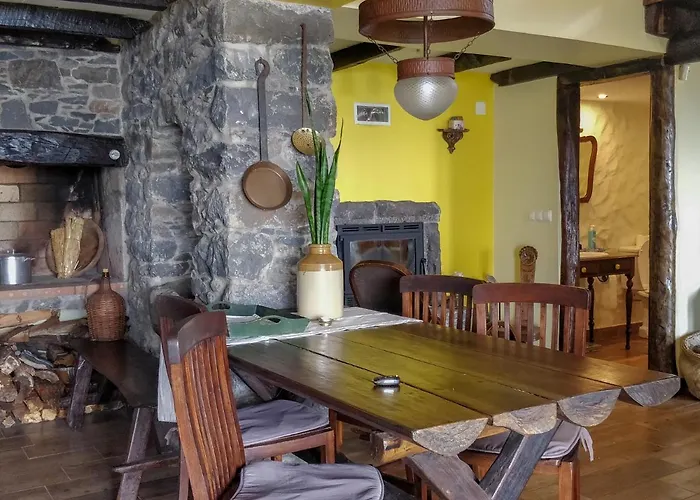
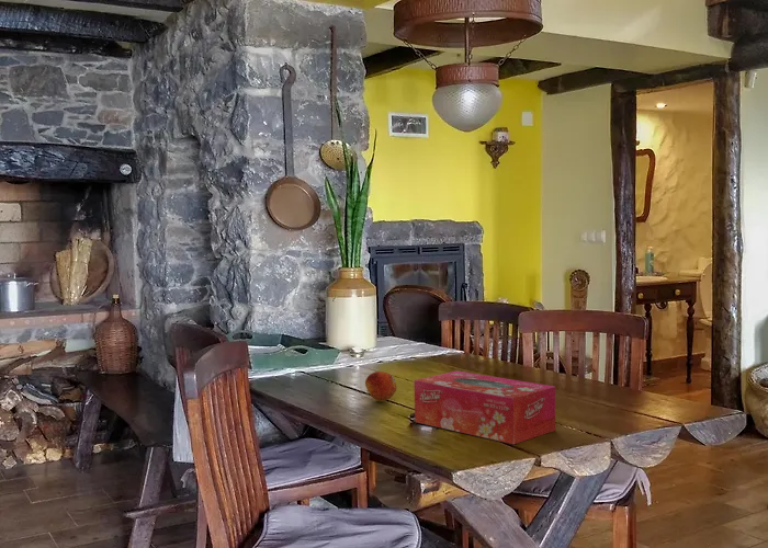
+ tissue box [414,369,556,445]
+ fruit [364,370,398,402]
